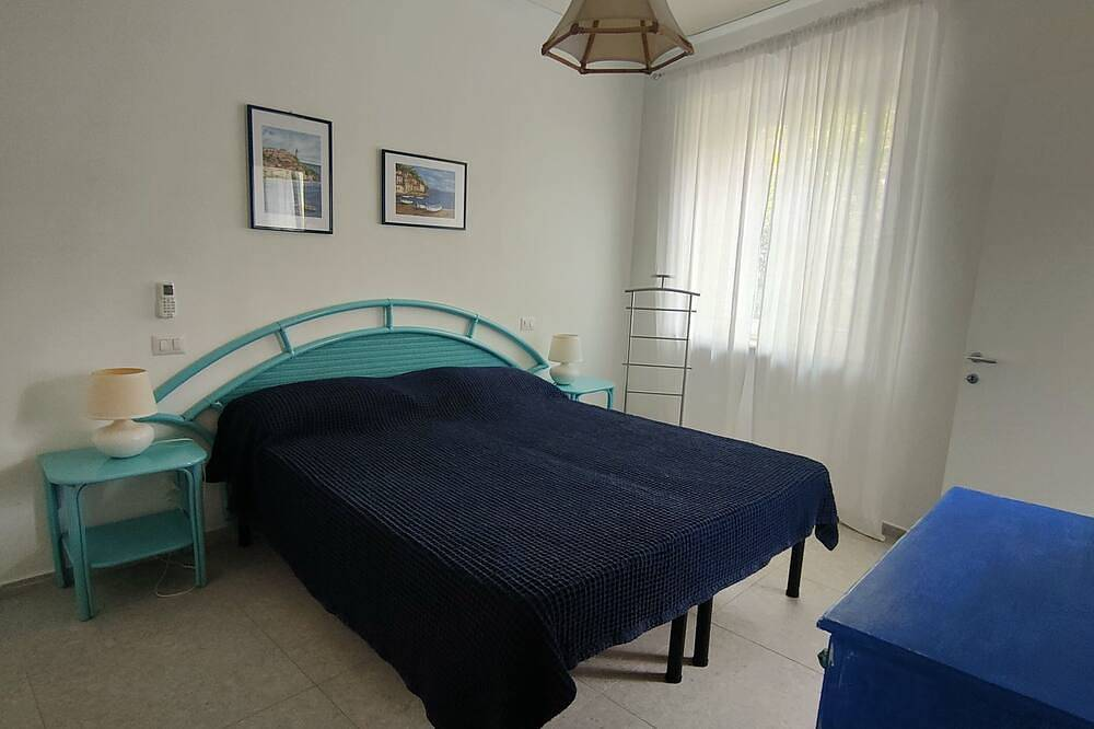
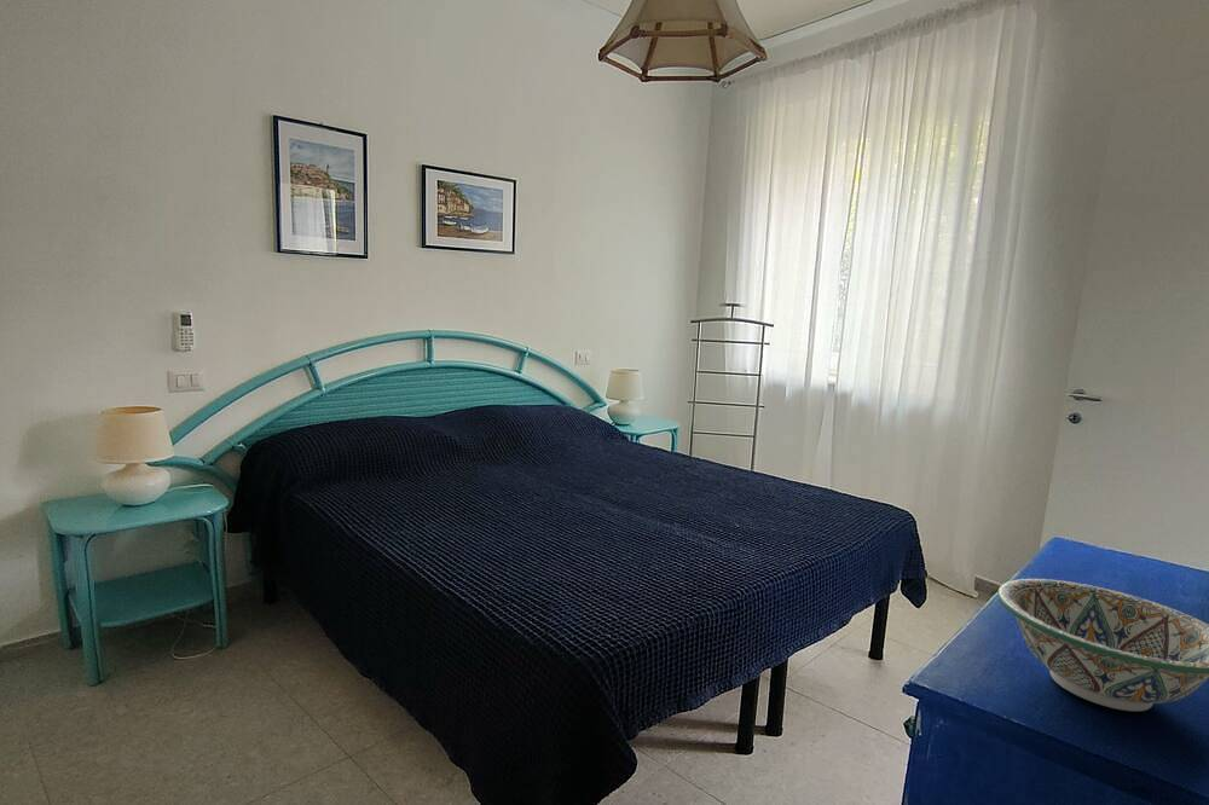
+ decorative bowl [996,578,1209,712]
